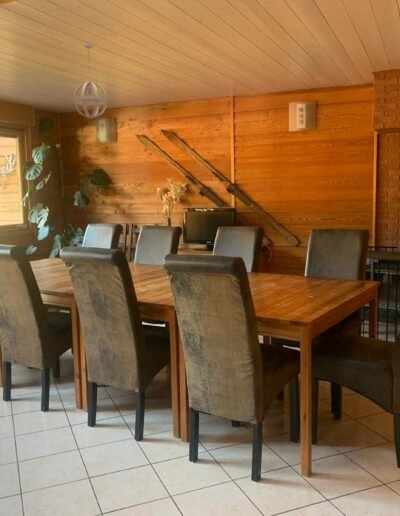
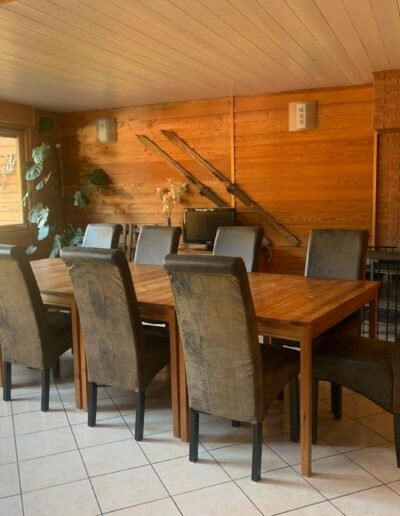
- pendant light [72,43,109,119]
